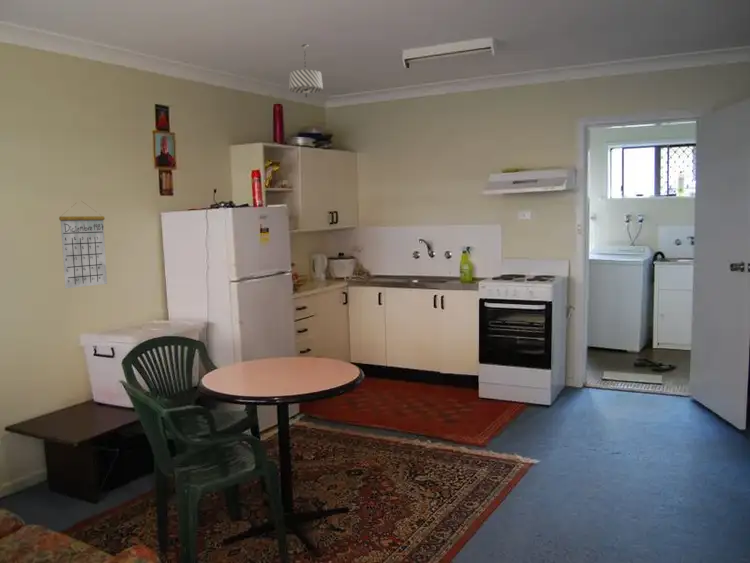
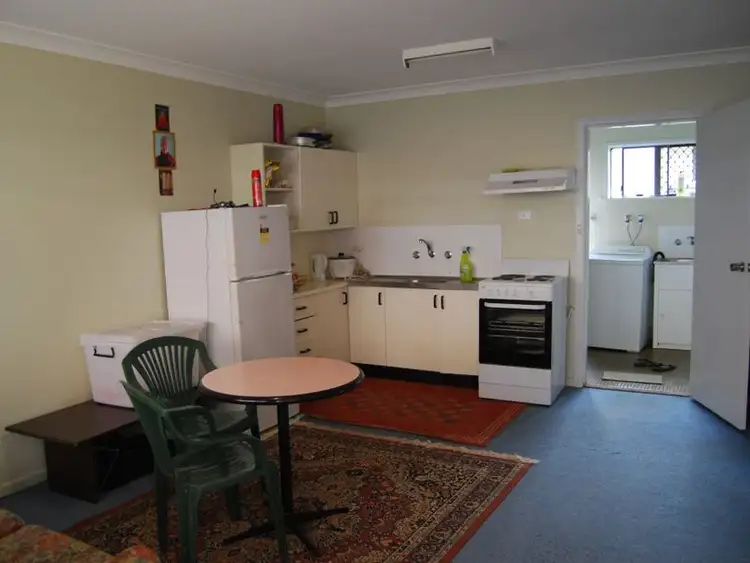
- pendant light [288,44,324,98]
- calendar [58,201,108,289]
